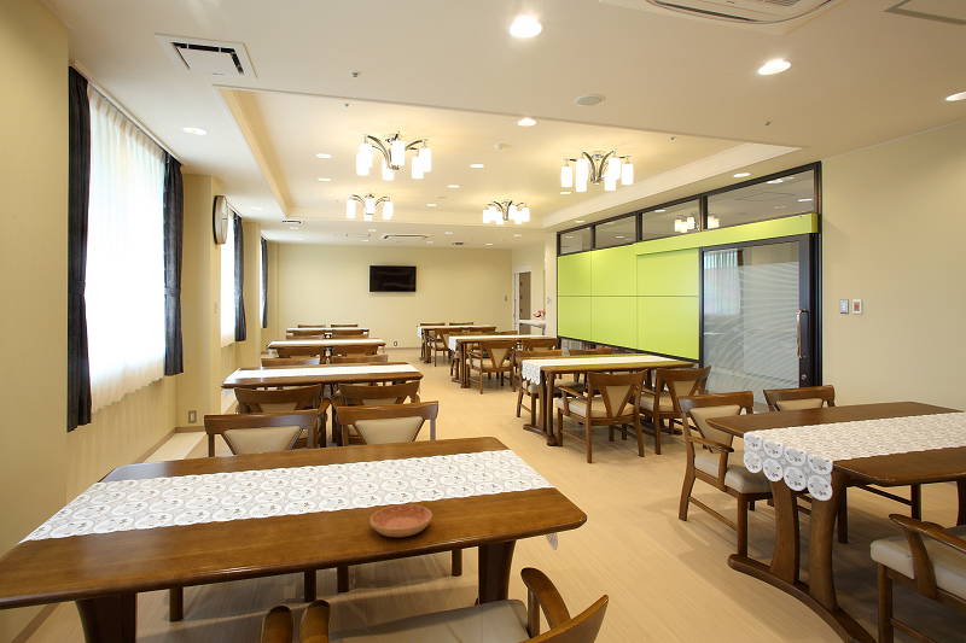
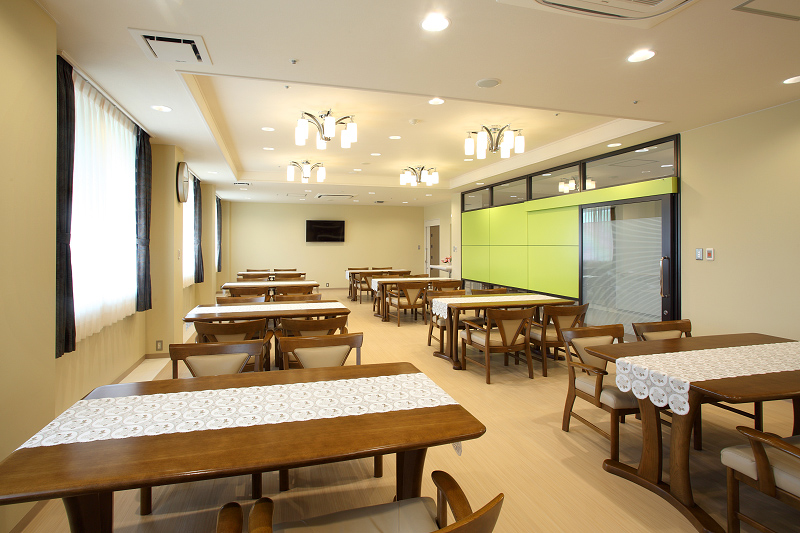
- saucer [369,503,433,538]
